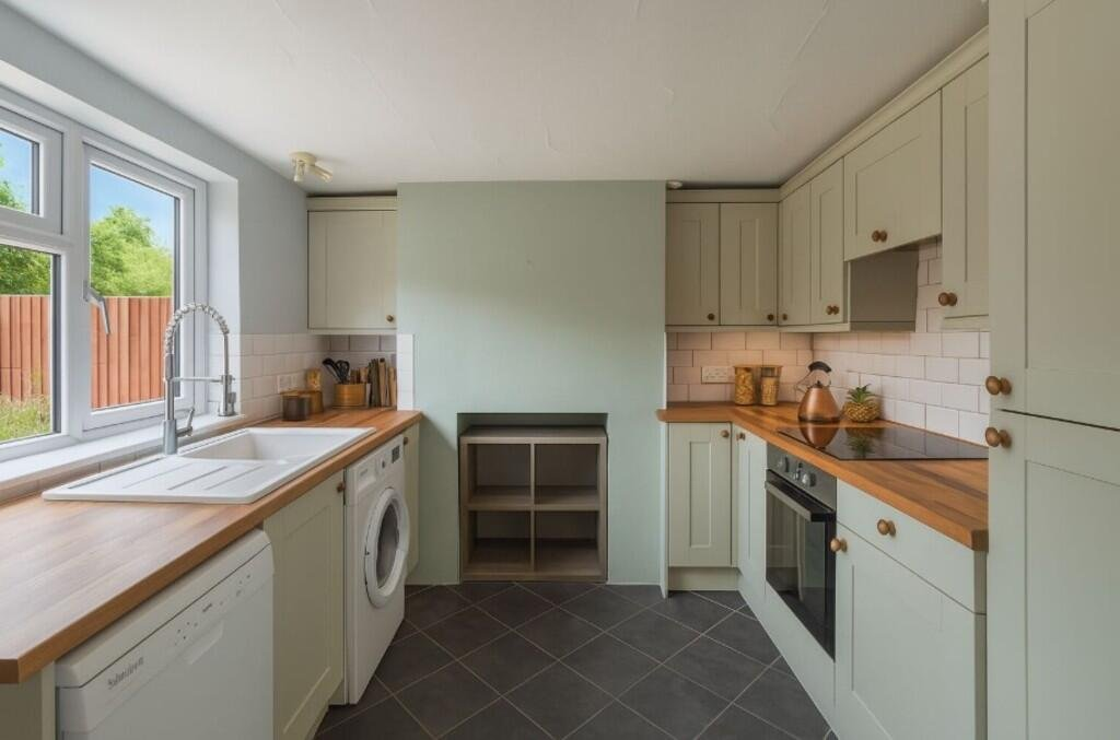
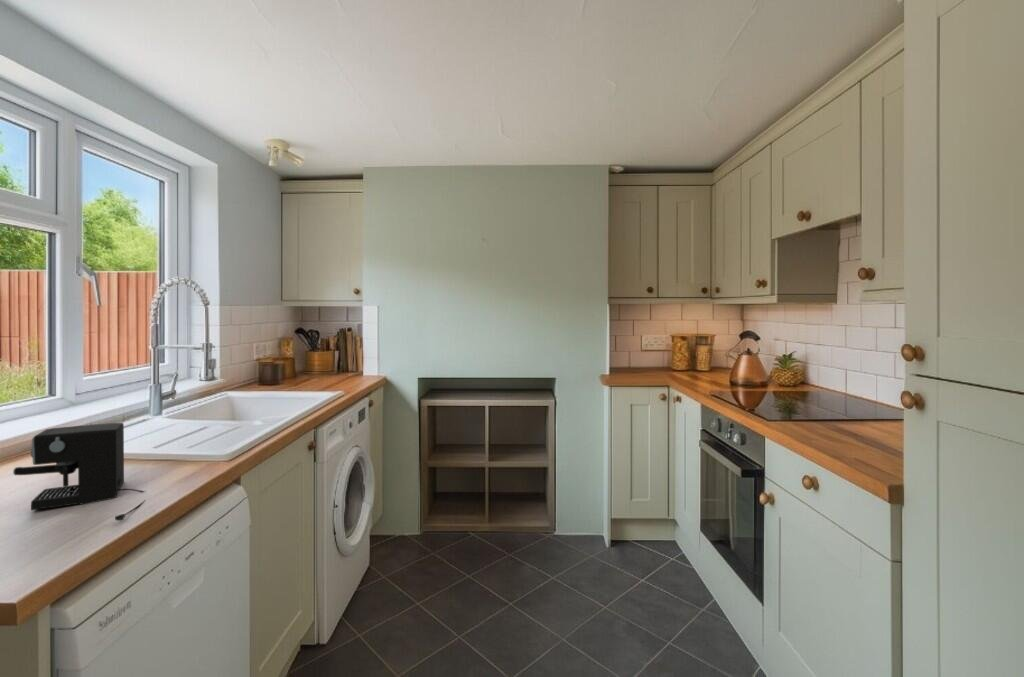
+ coffee maker [12,422,146,522]
